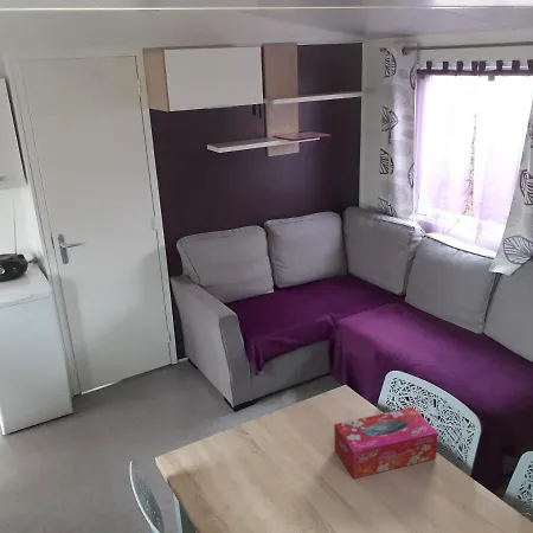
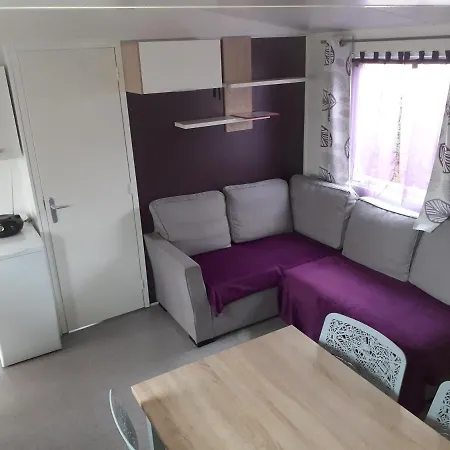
- tissue box [333,406,438,480]
